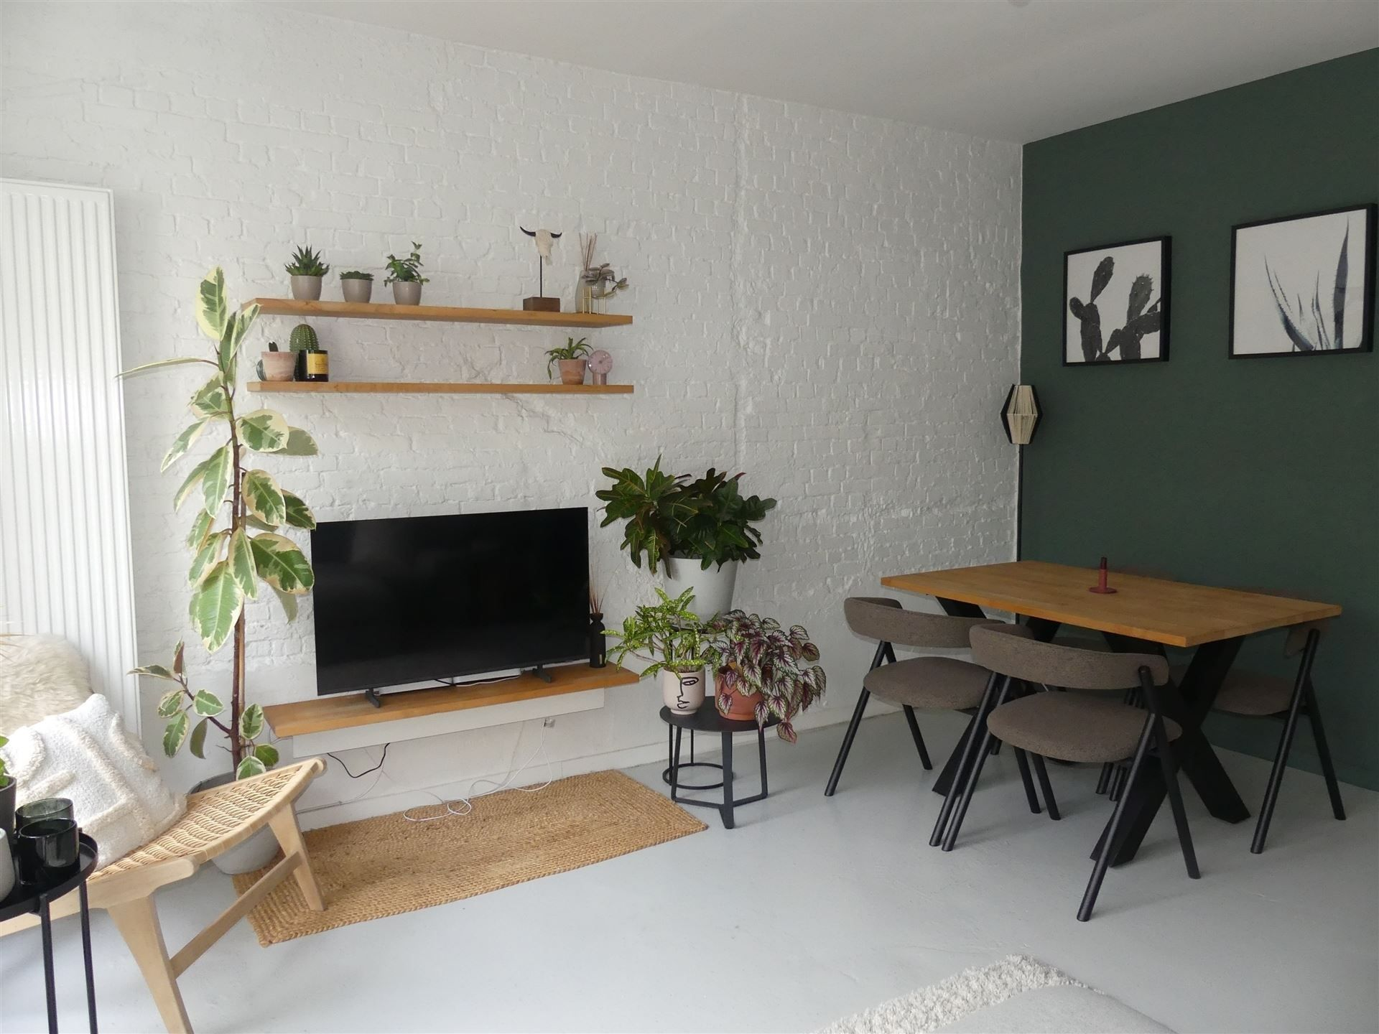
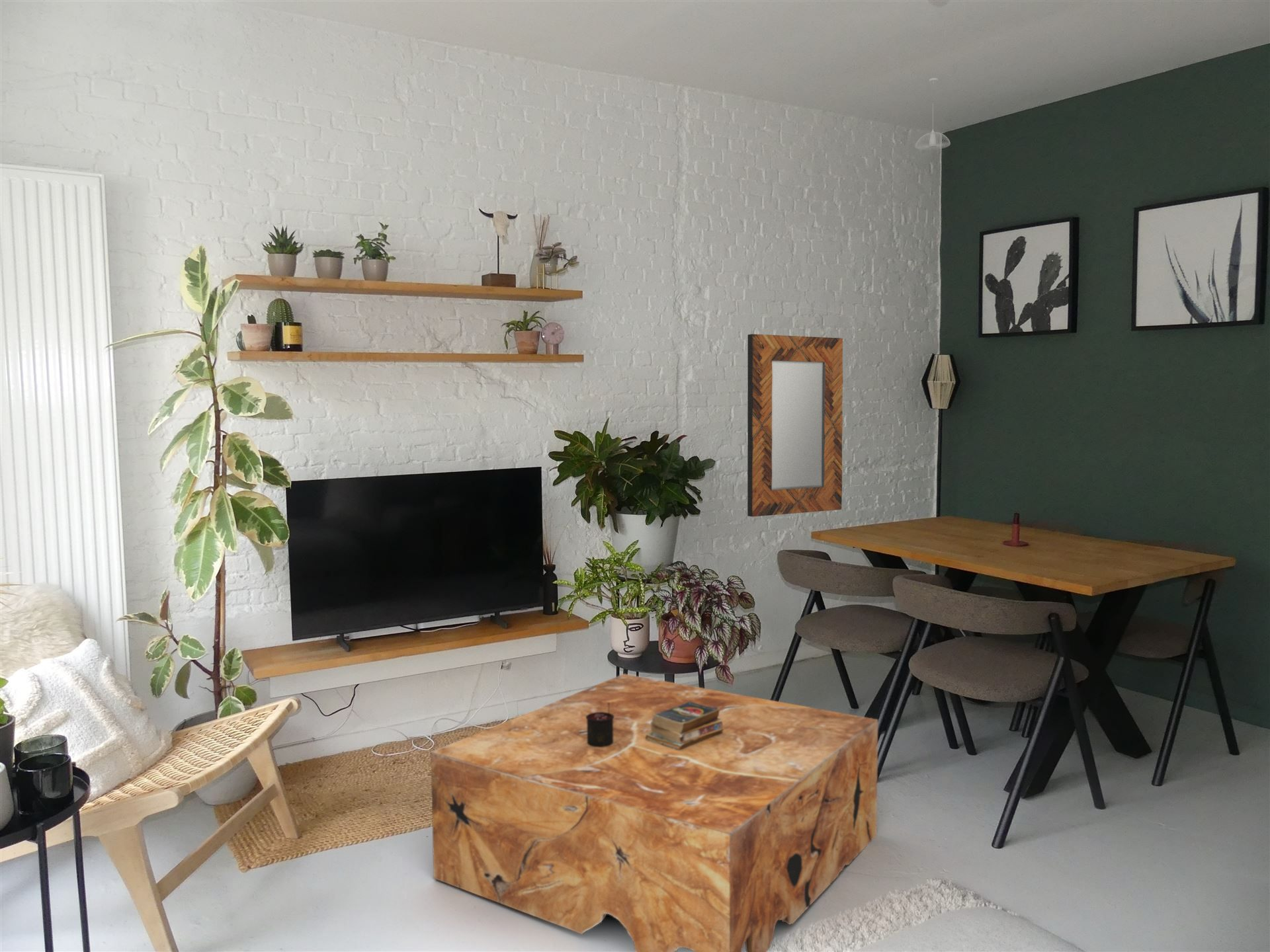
+ home mirror [747,333,843,518]
+ pendant light [914,77,951,151]
+ candle [585,703,614,747]
+ coffee table [430,673,878,952]
+ books [646,701,724,750]
